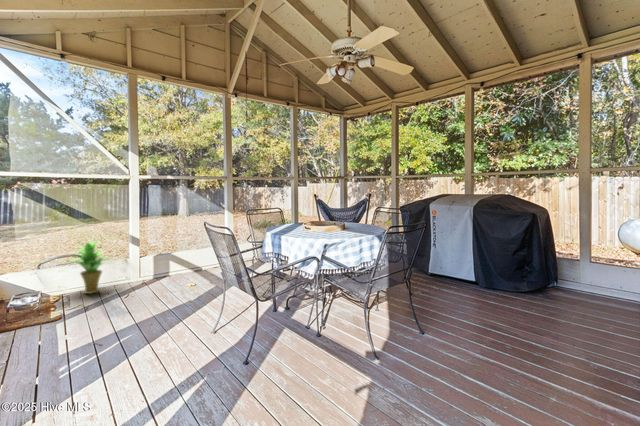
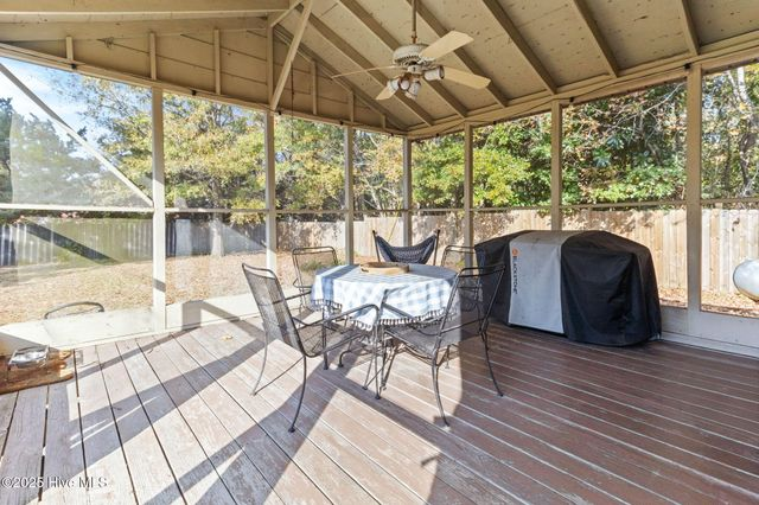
- potted plant [66,239,113,295]
